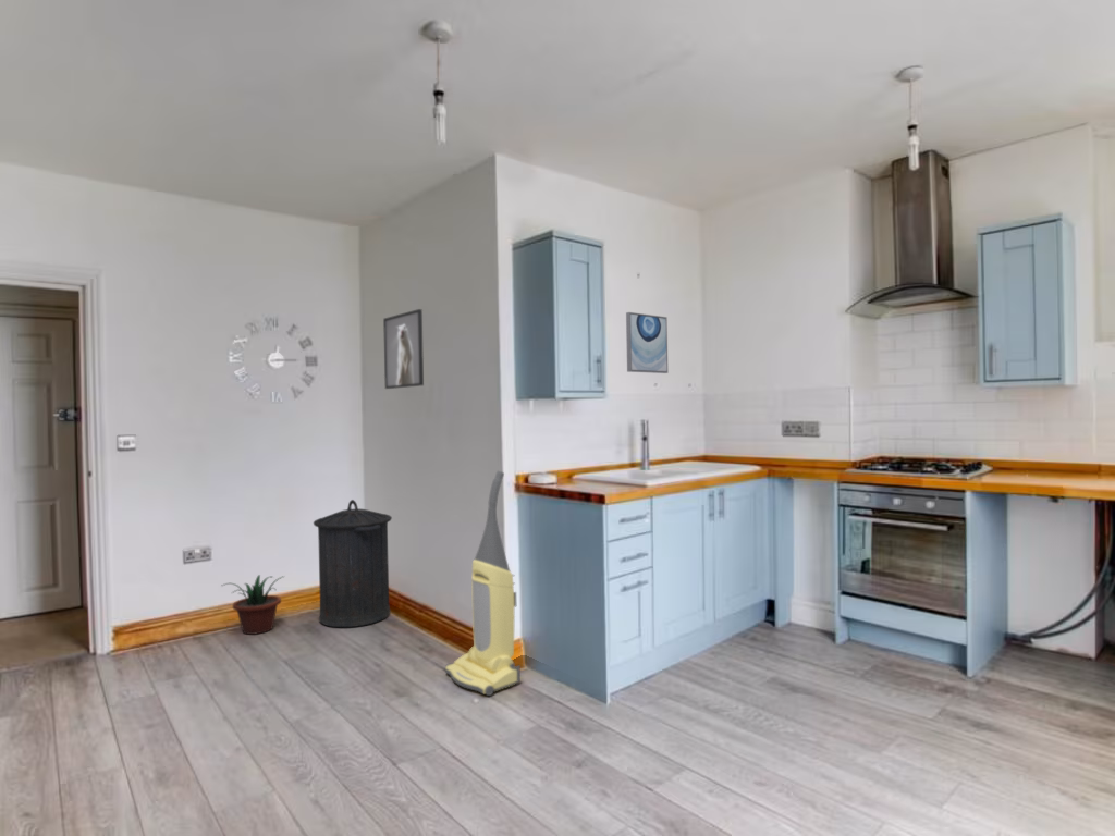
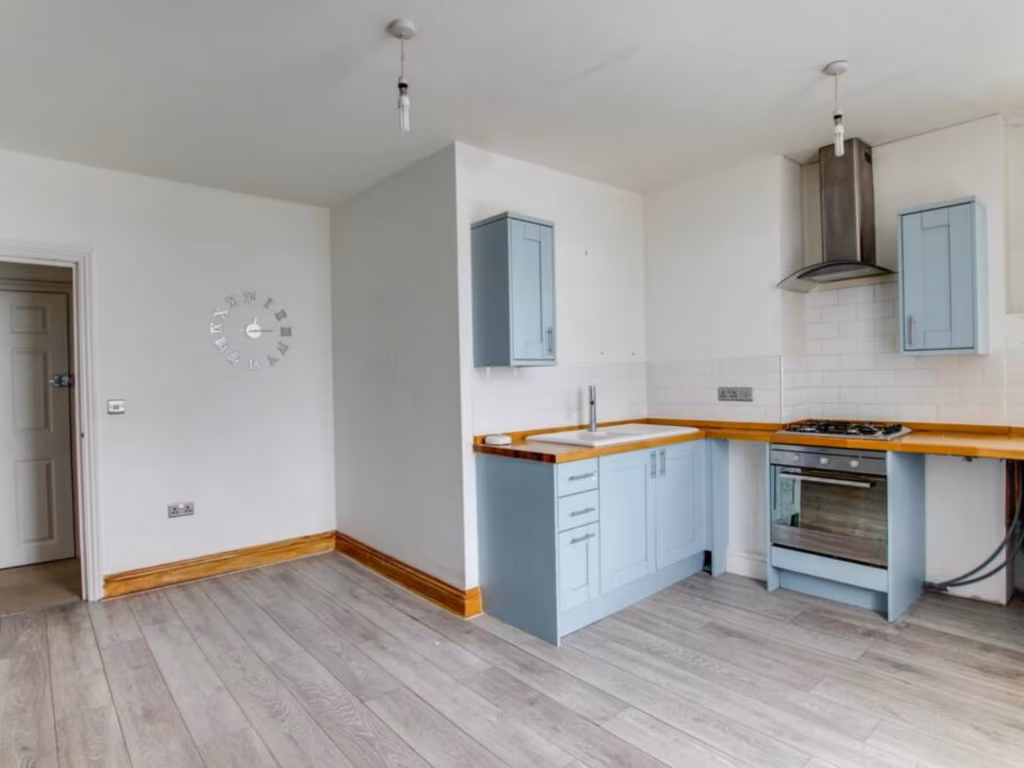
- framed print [382,308,425,390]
- wall art [625,311,669,374]
- trash can [313,499,393,628]
- vacuum cleaner [444,470,522,697]
- potted plant [220,574,286,636]
